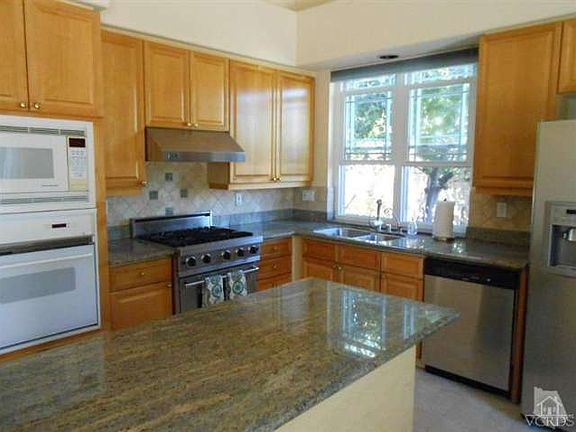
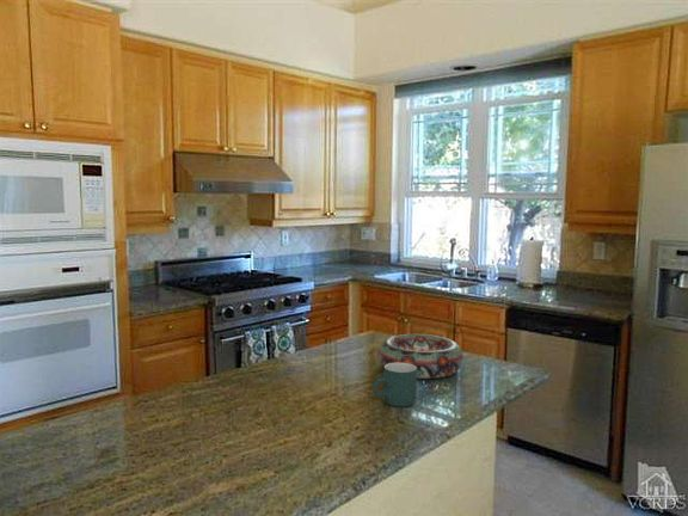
+ mug [371,362,418,408]
+ decorative bowl [377,333,465,380]
